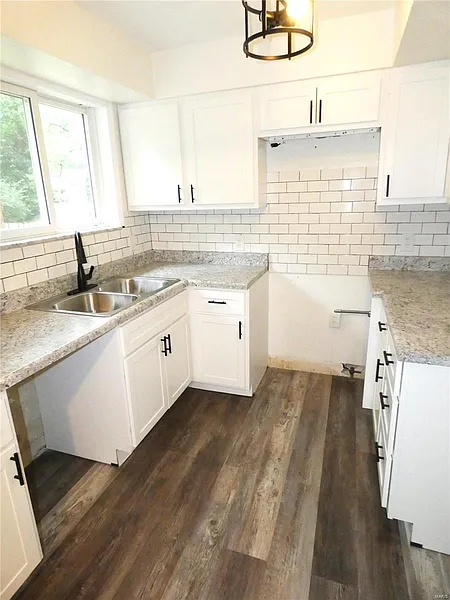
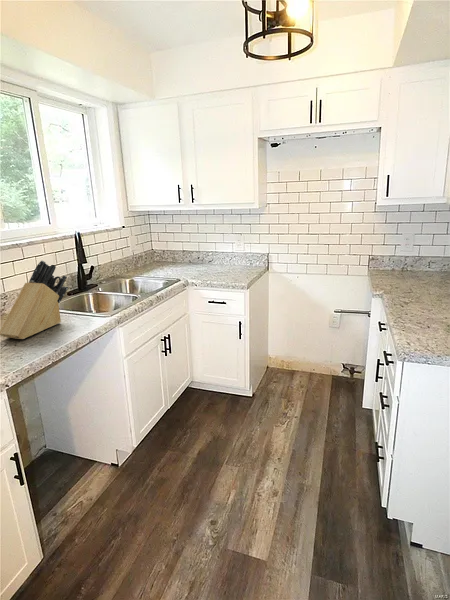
+ knife block [0,259,69,340]
